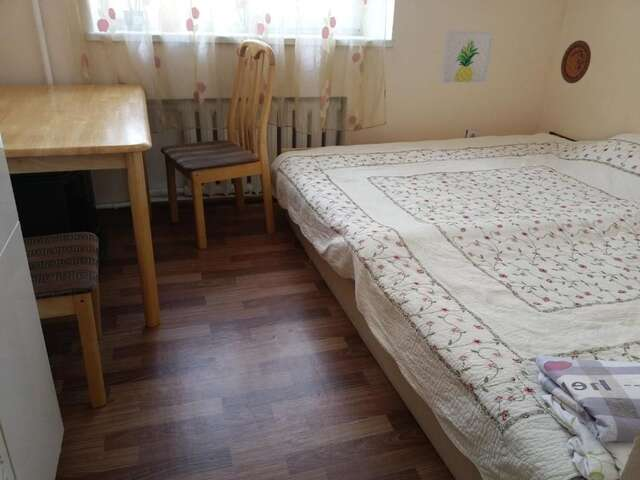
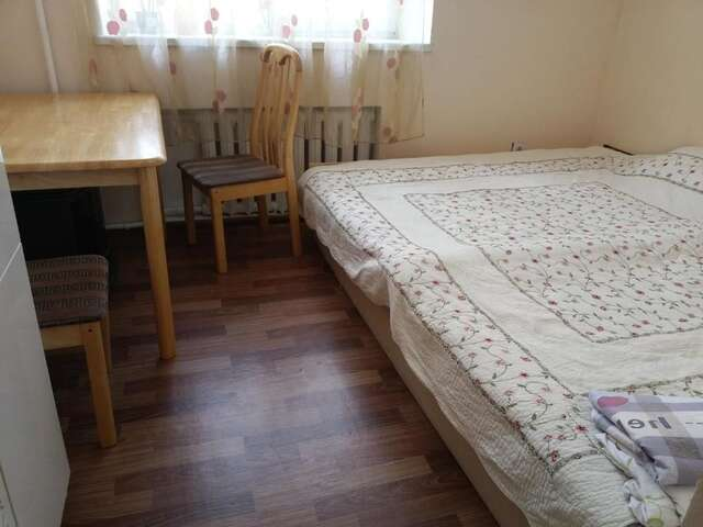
- decorative plate [560,39,592,84]
- wall art [440,29,495,85]
